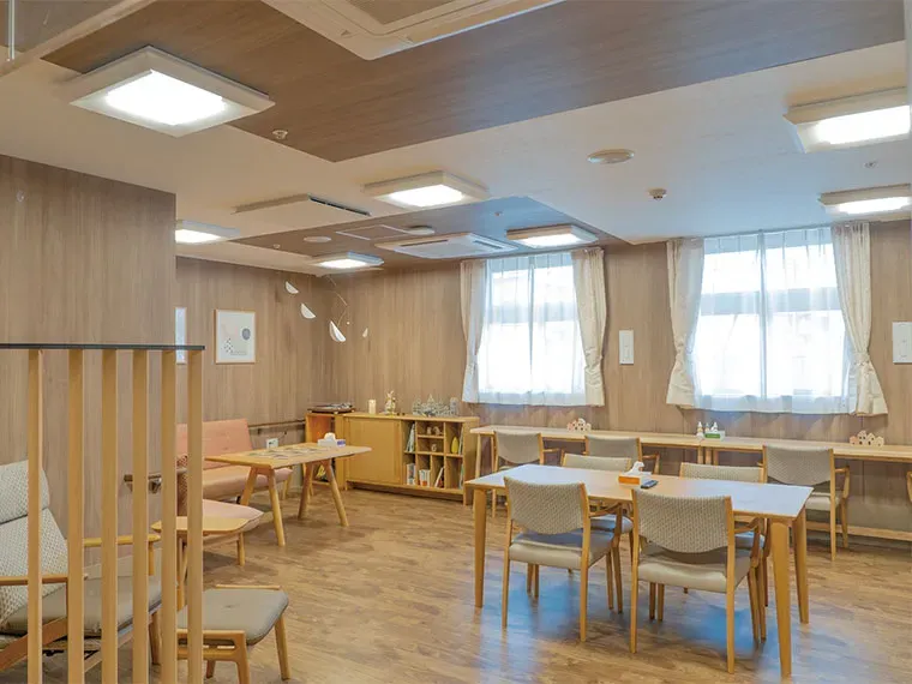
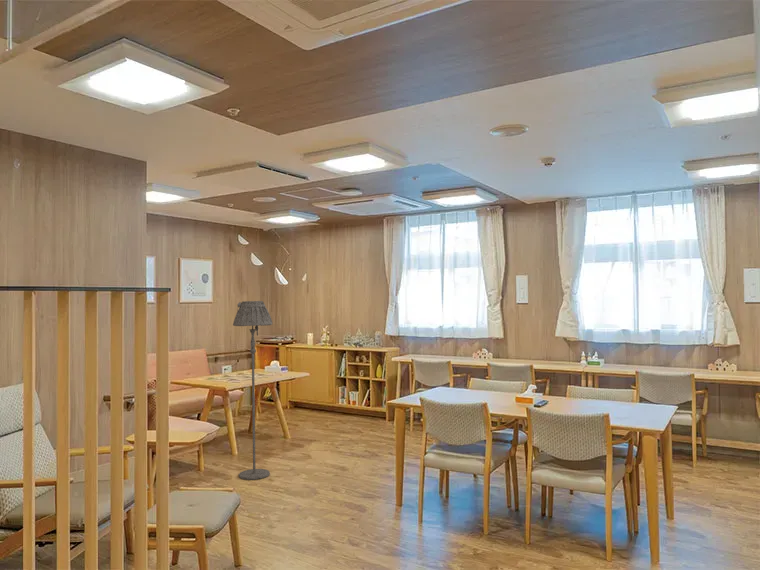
+ floor lamp [232,300,273,481]
